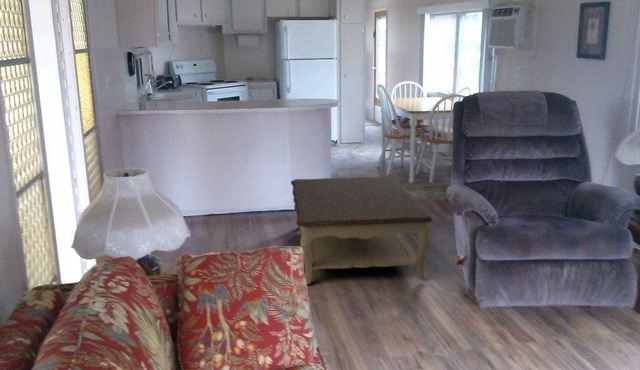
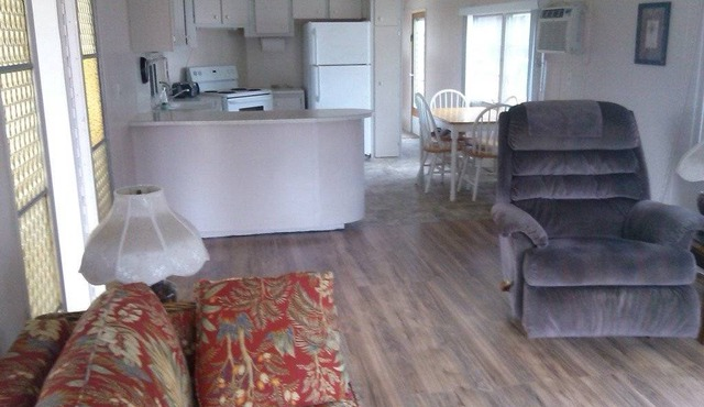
- coffee table [290,175,433,285]
